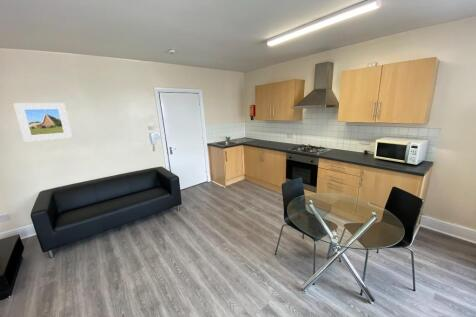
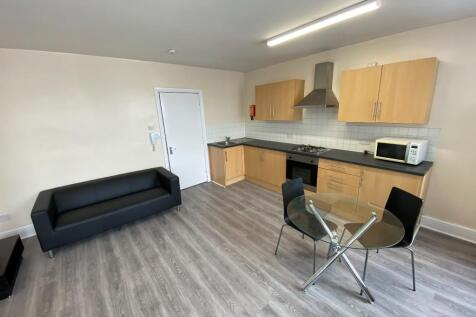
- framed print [12,102,73,143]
